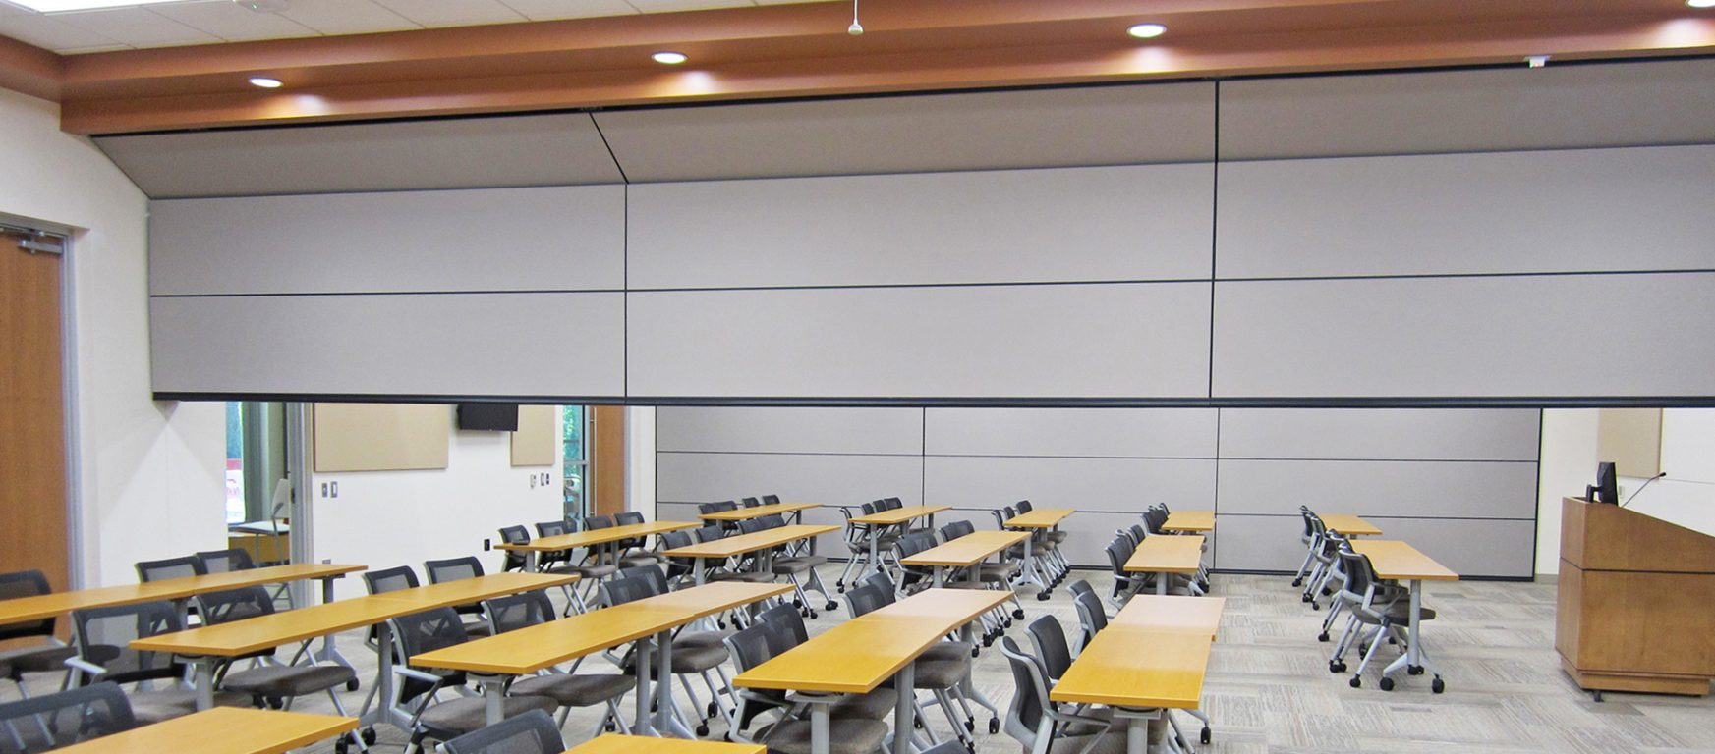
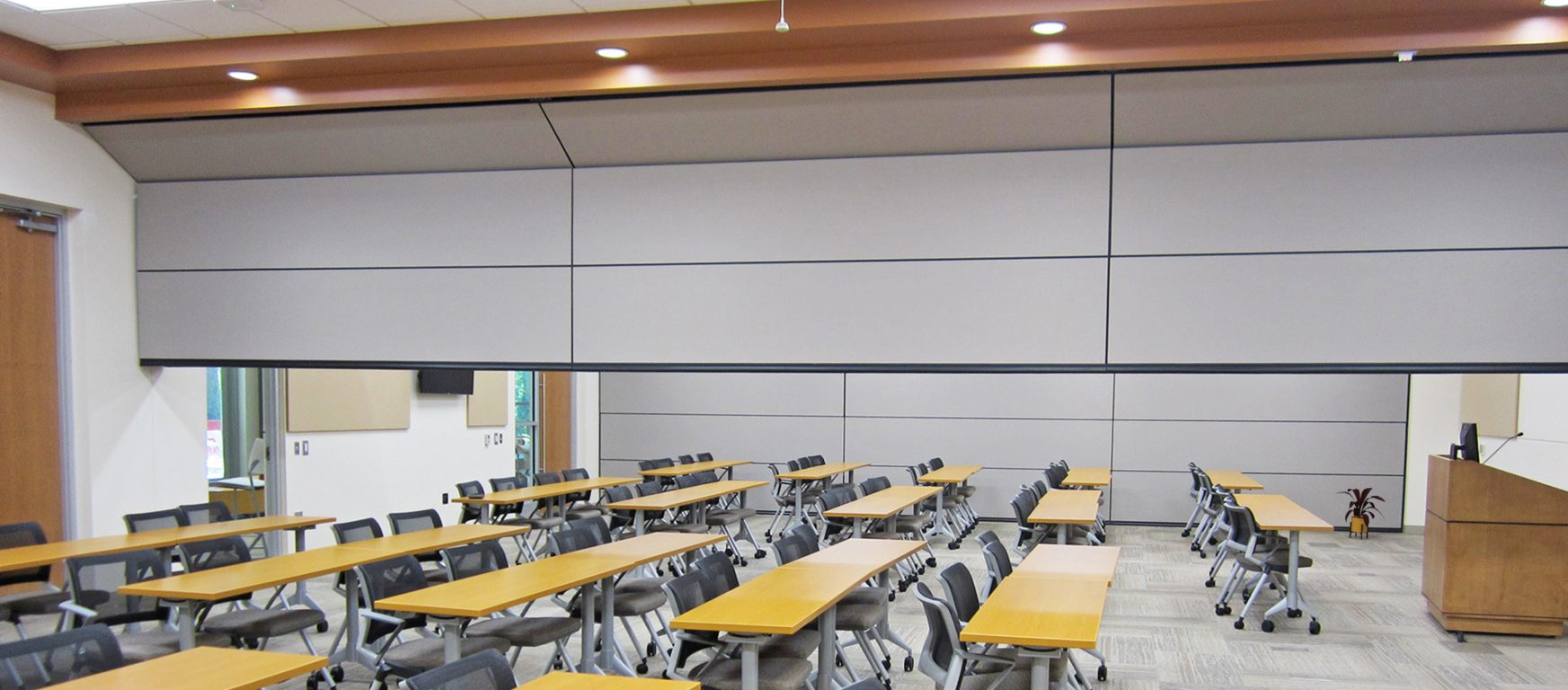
+ house plant [1337,487,1386,541]
